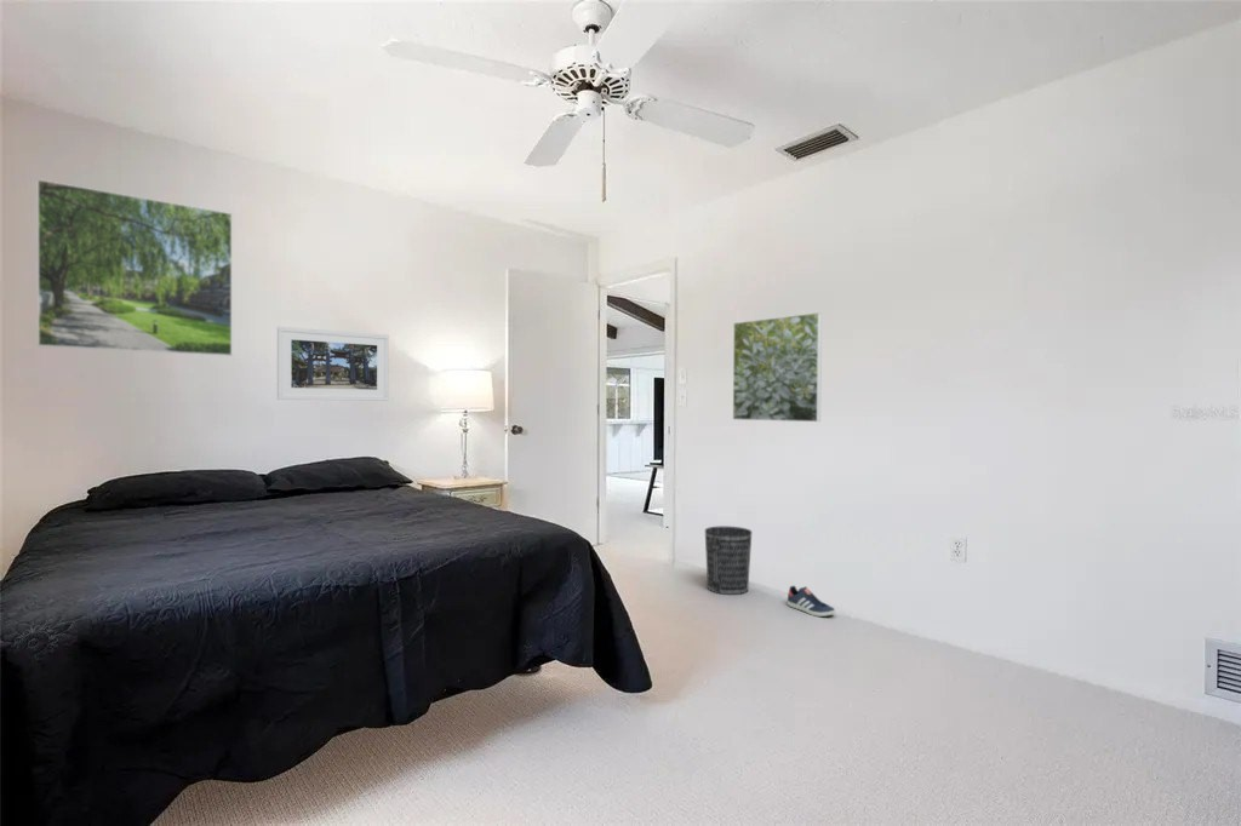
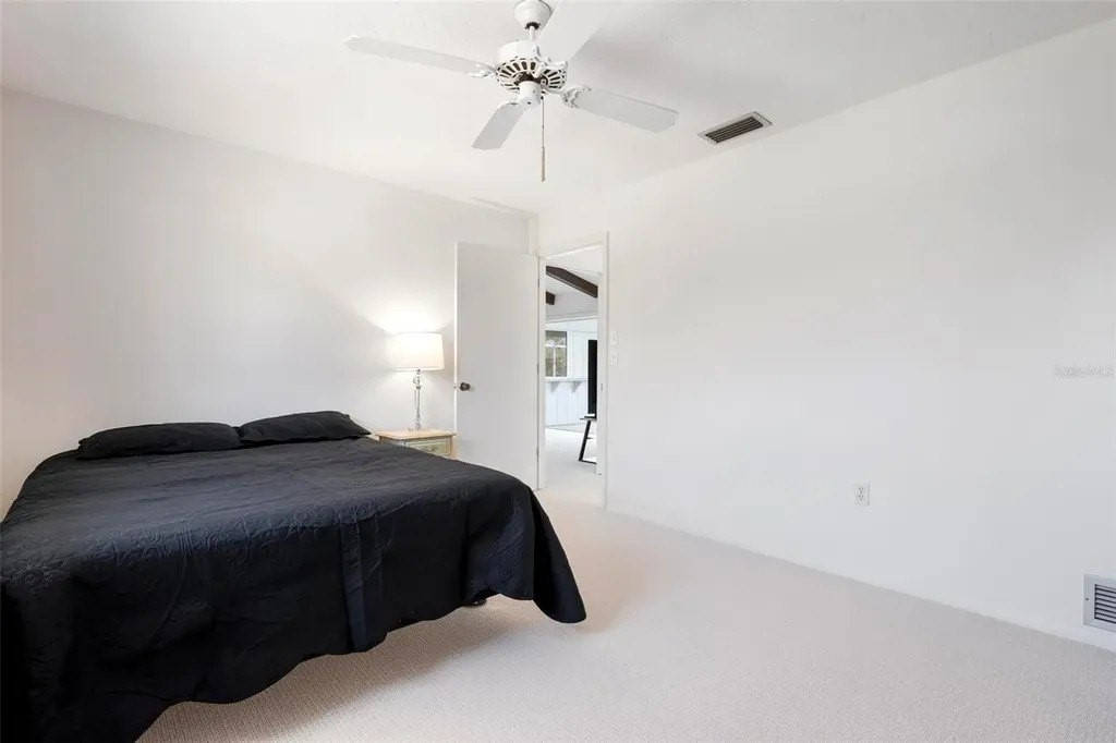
- wastebasket [704,526,753,596]
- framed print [276,326,390,402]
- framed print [36,178,233,357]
- sneaker [787,585,836,618]
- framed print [732,311,823,423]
